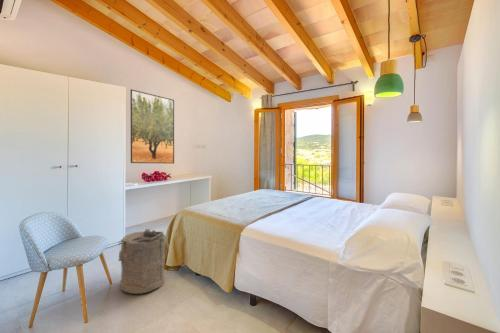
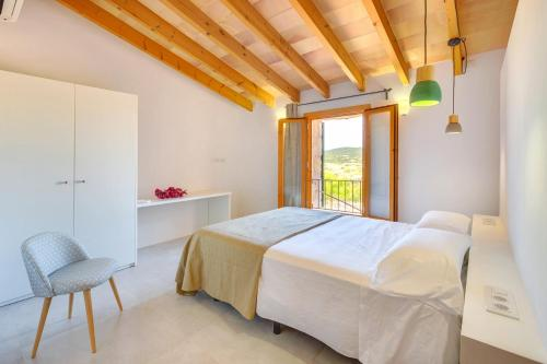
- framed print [130,88,175,164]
- laundry hamper [117,228,168,295]
